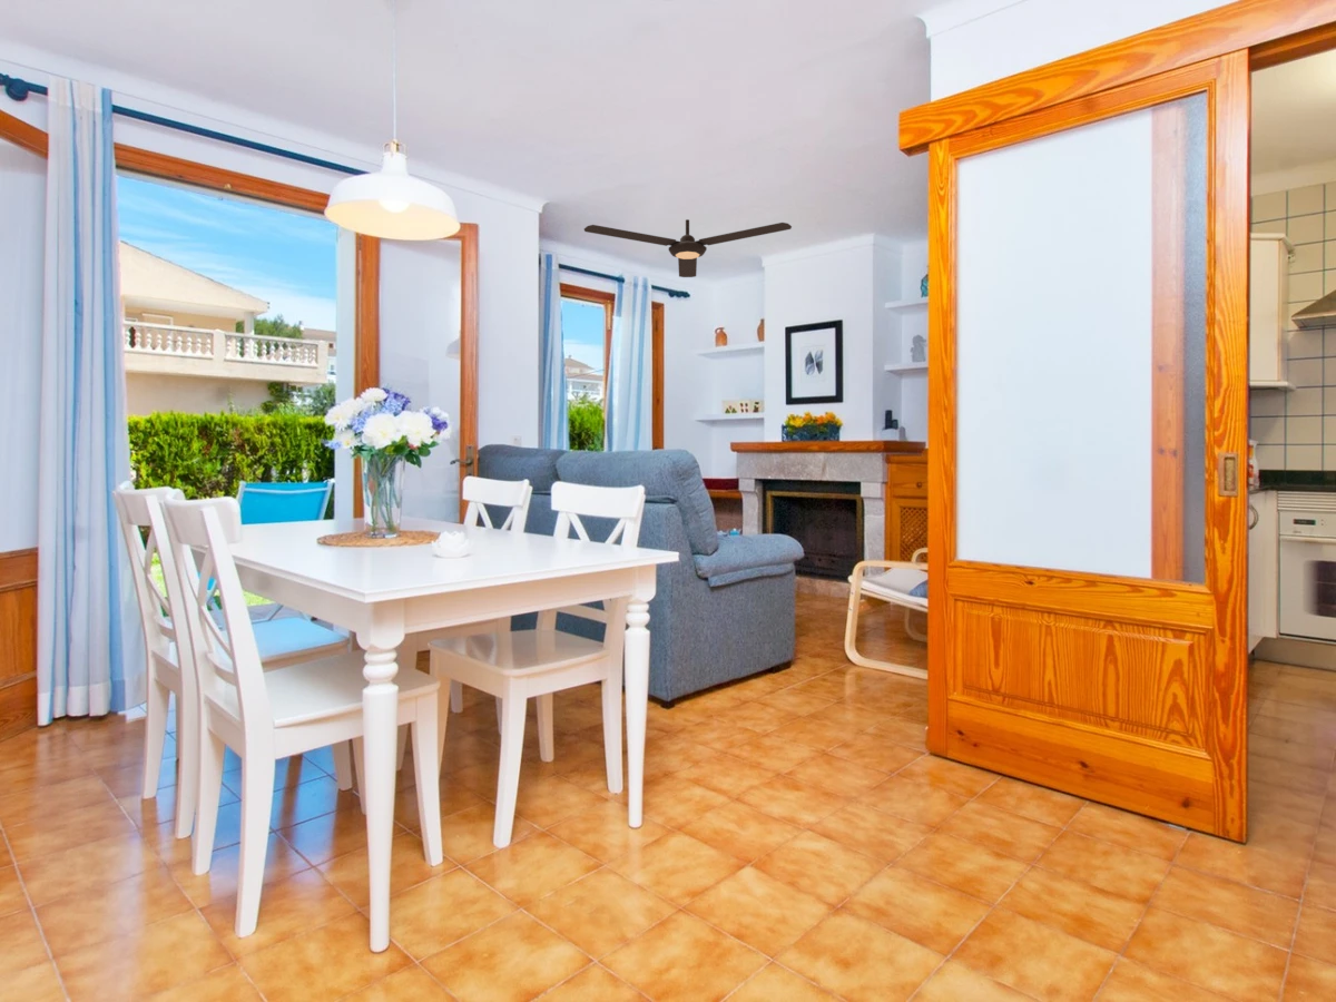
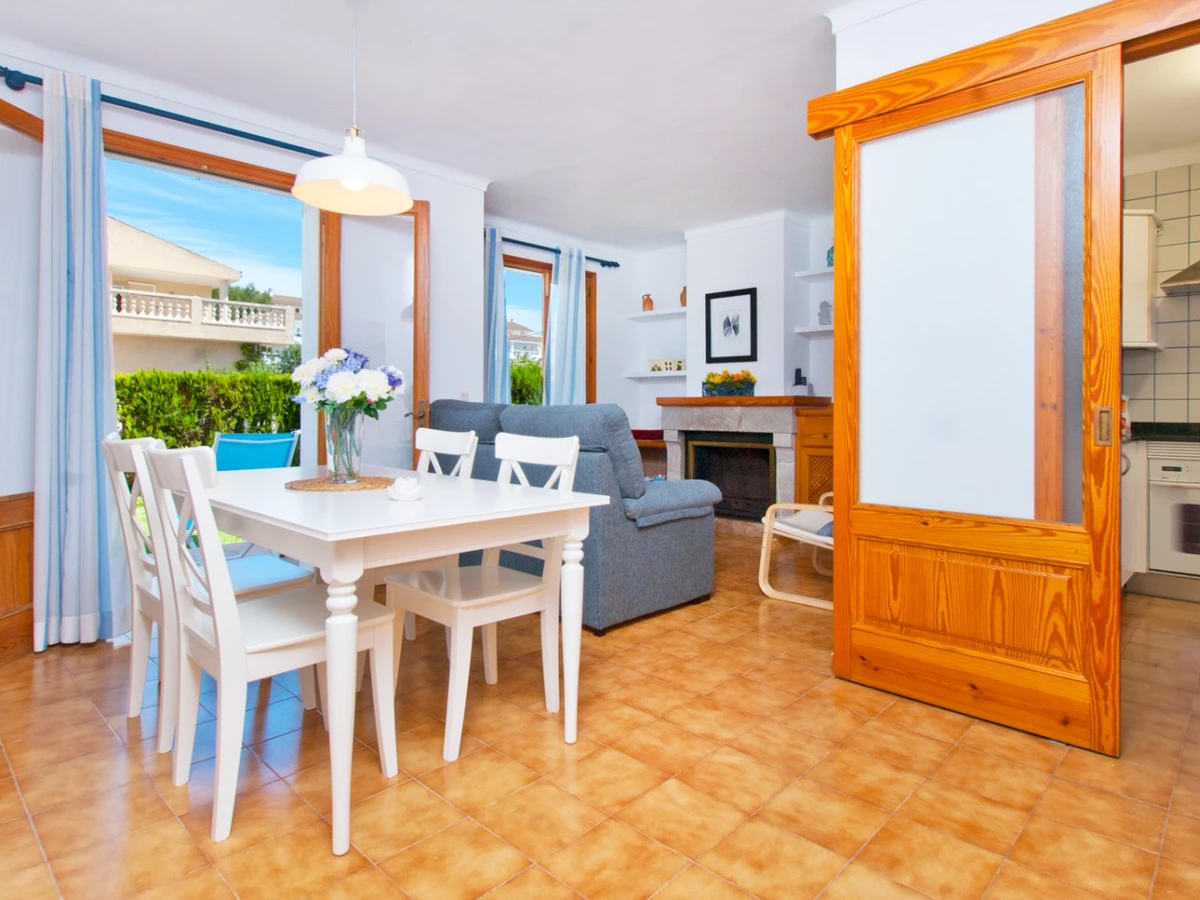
- ceiling fan [583,218,793,278]
